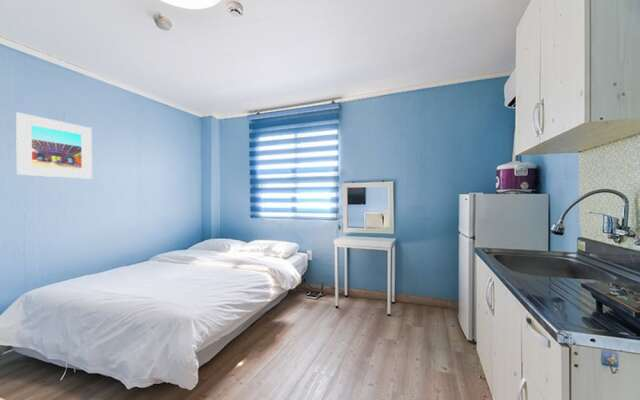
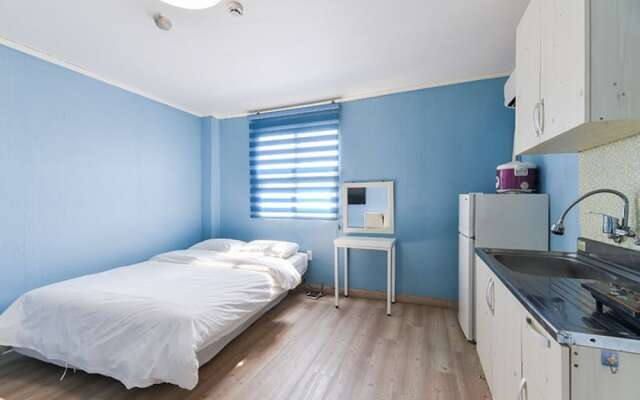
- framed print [15,111,93,180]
